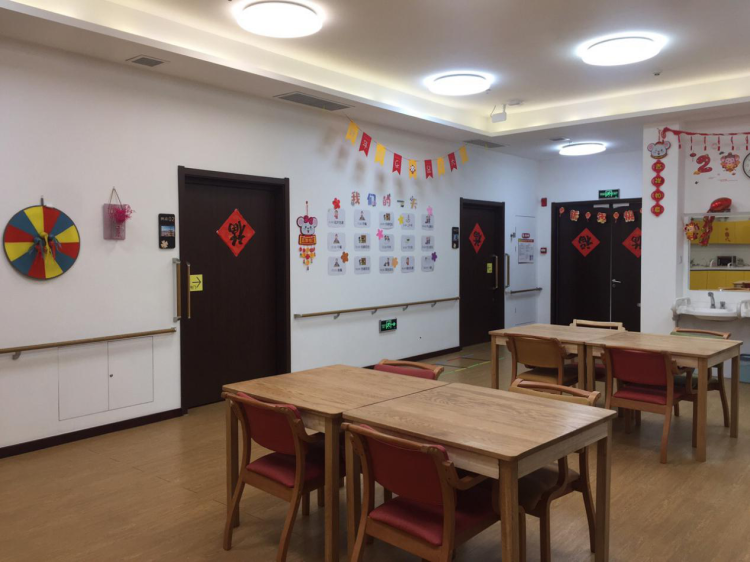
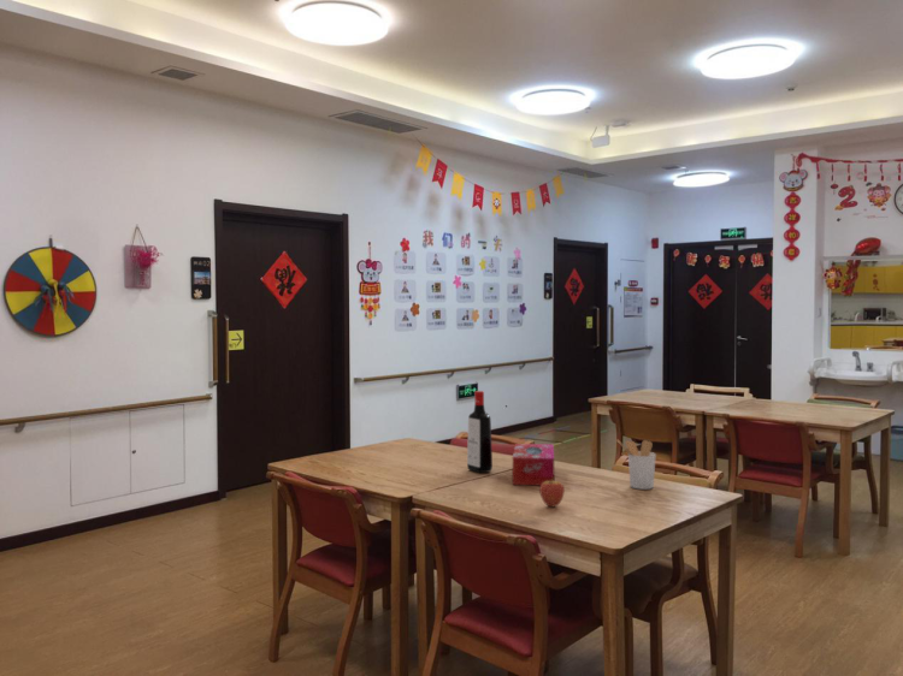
+ liquor bottle [466,390,494,474]
+ fruit [538,475,566,508]
+ utensil holder [615,438,657,491]
+ tissue box [512,443,555,486]
